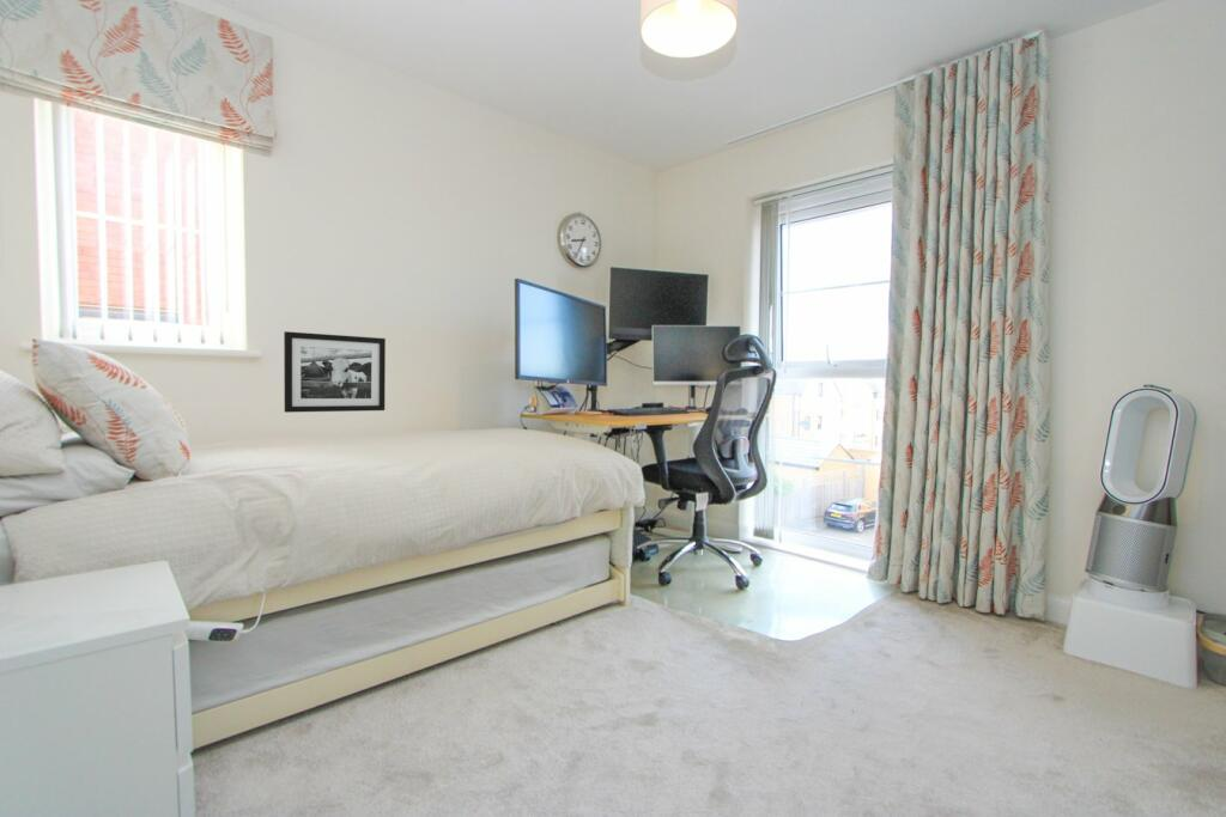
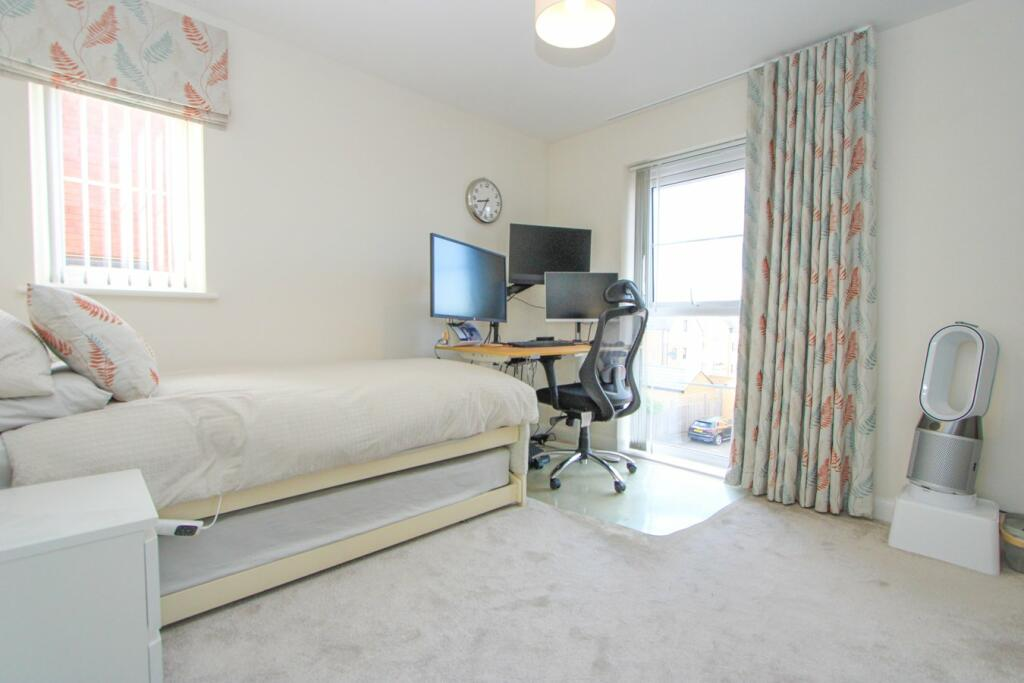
- picture frame [283,330,387,414]
